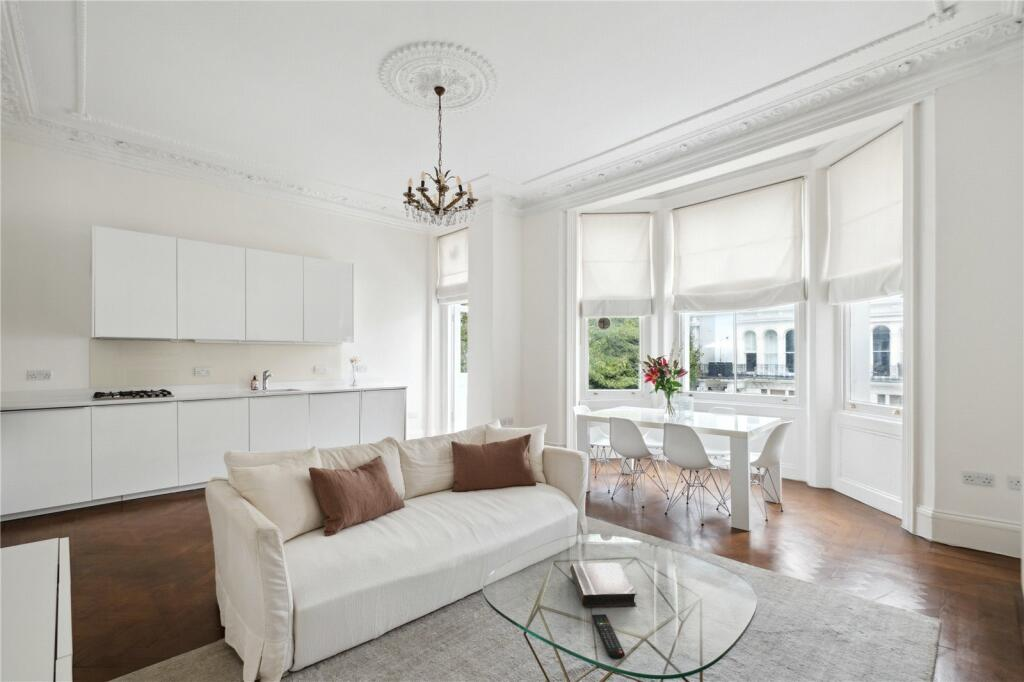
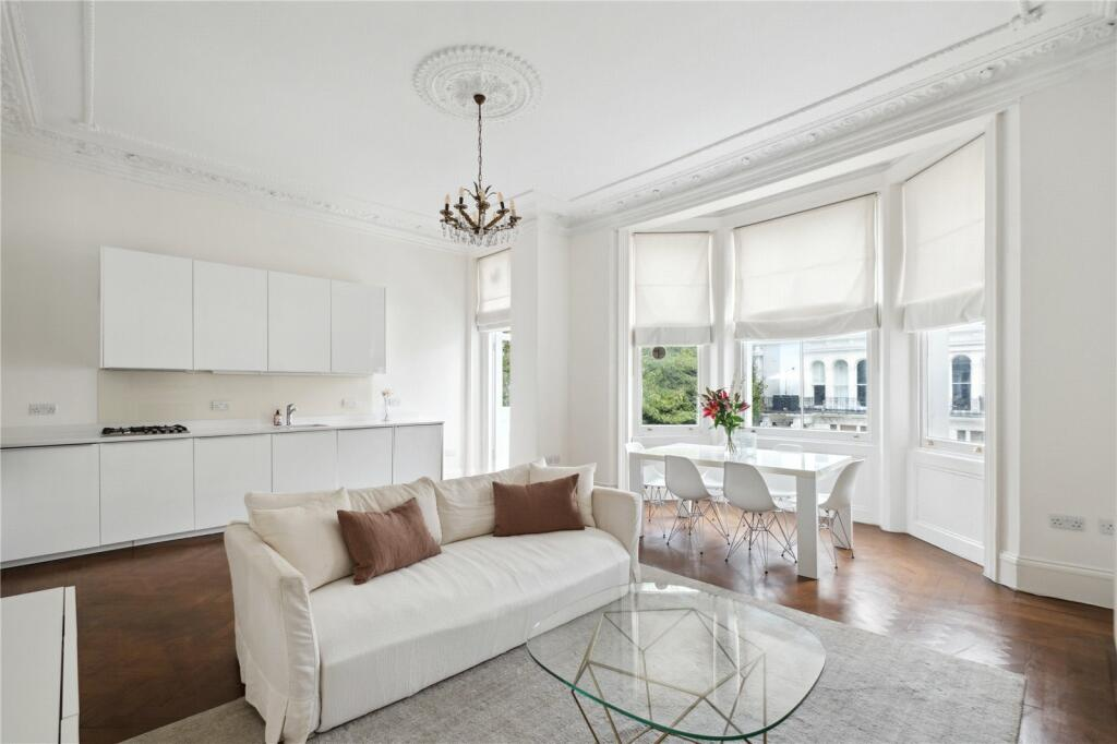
- book [569,561,638,609]
- remote control [591,613,626,660]
